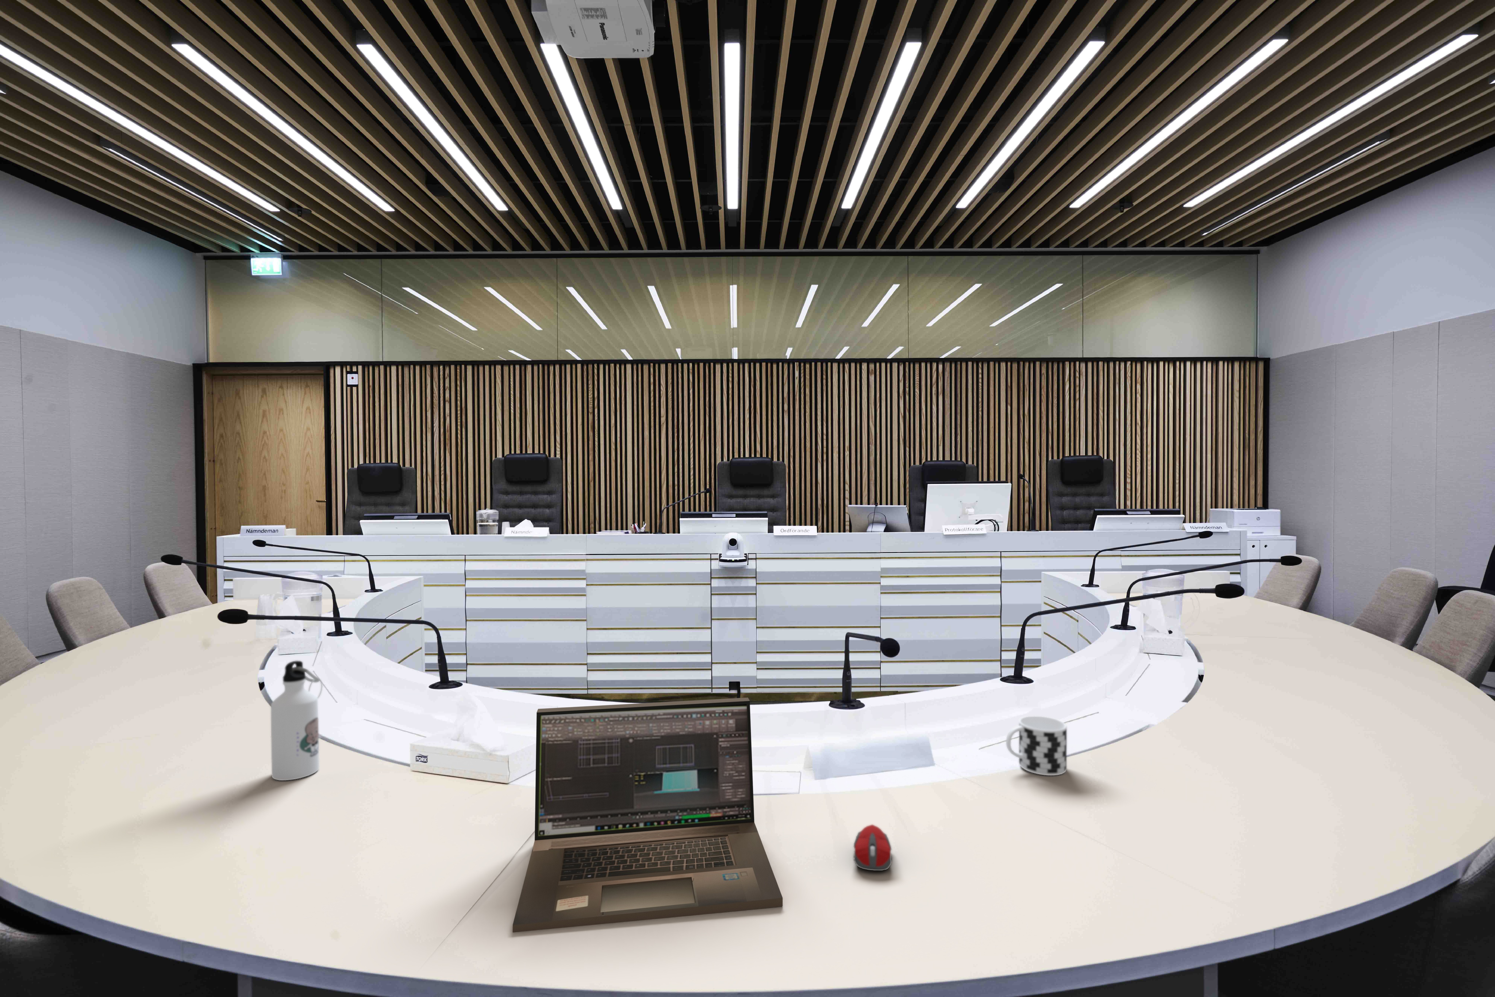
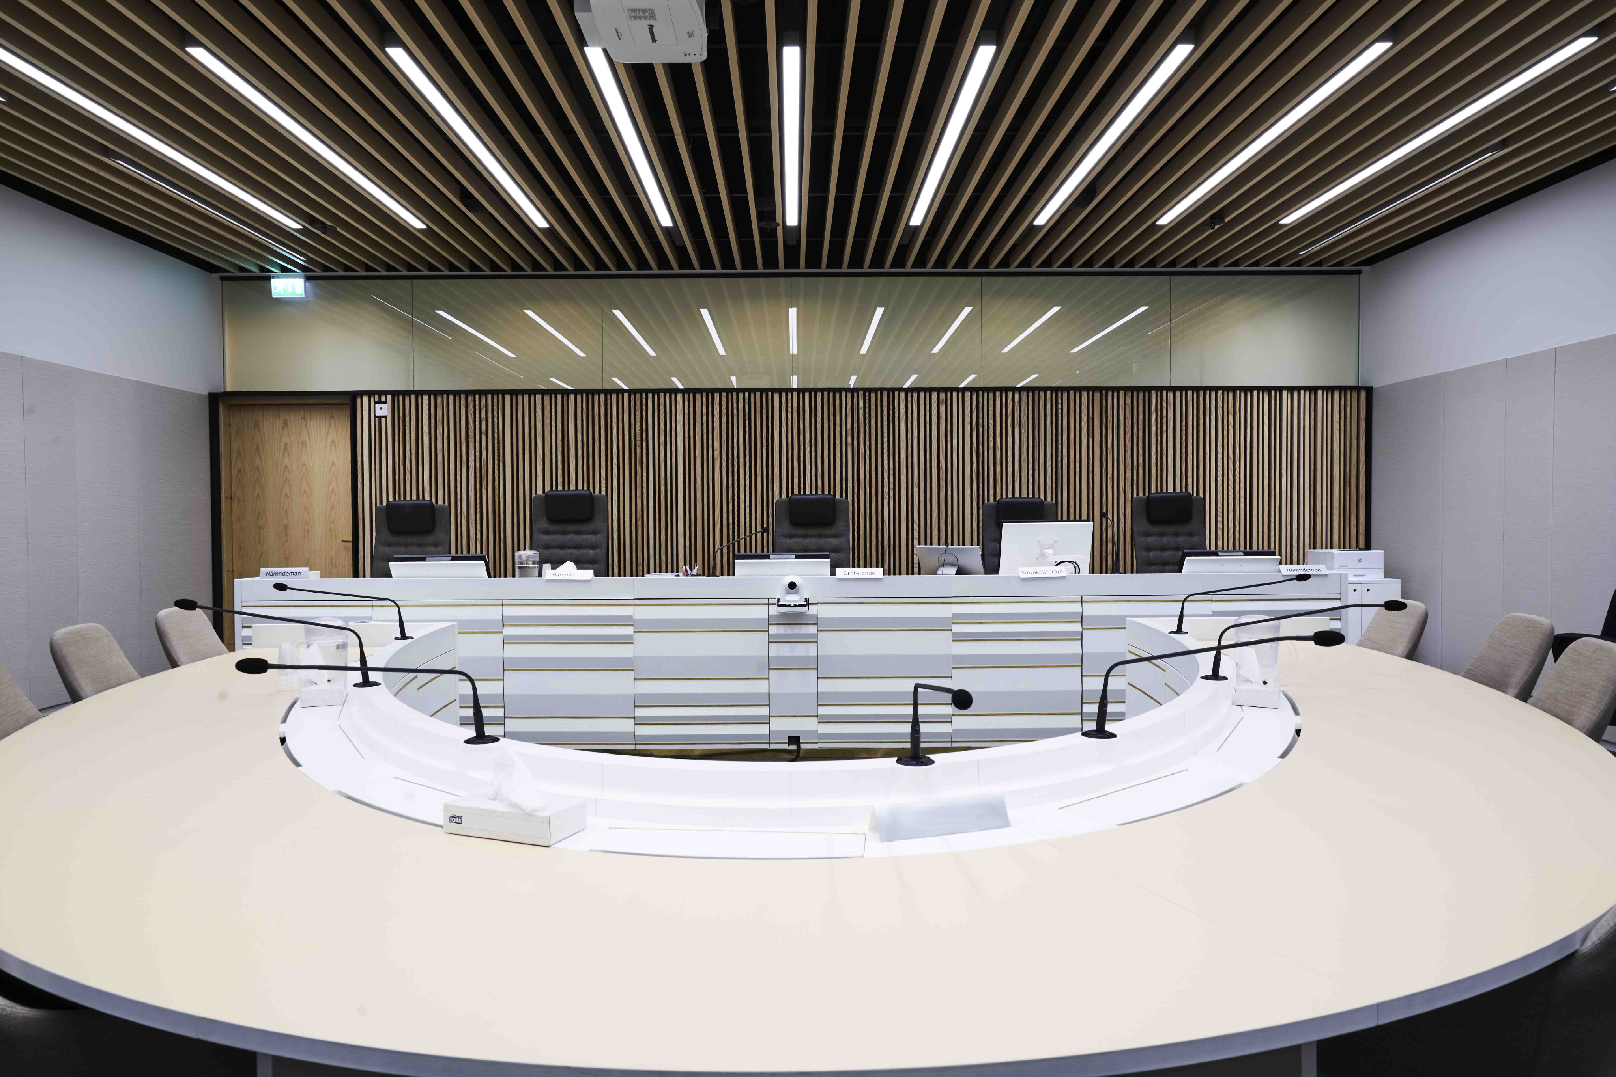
- water bottle [270,660,323,781]
- computer mouse [853,825,892,871]
- cup [1006,715,1067,776]
- laptop [513,698,783,932]
